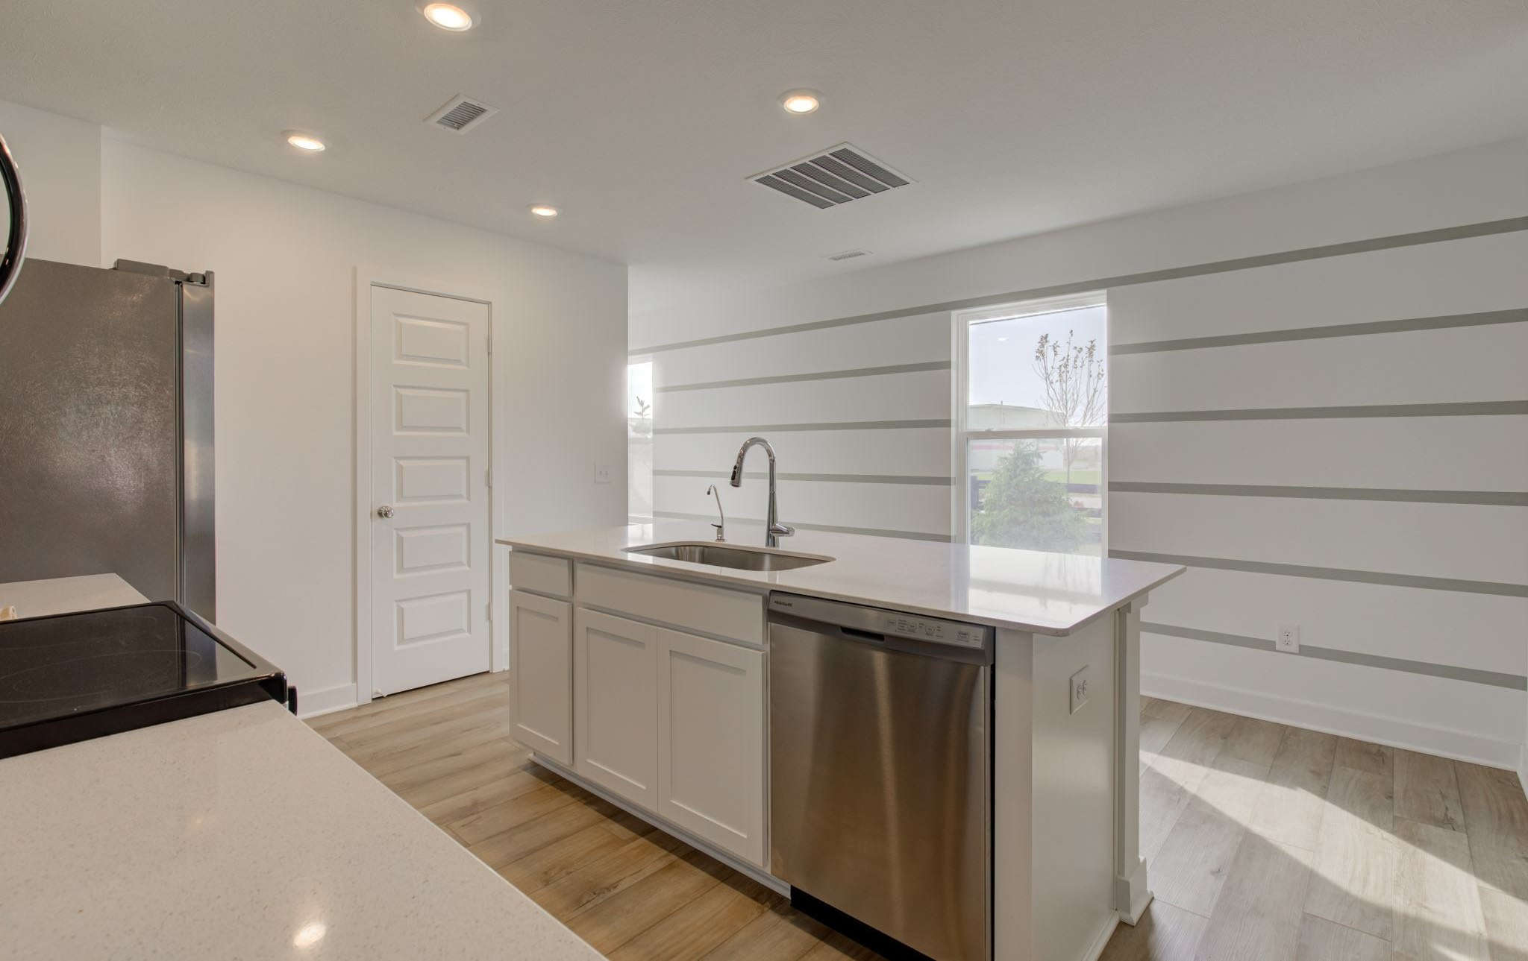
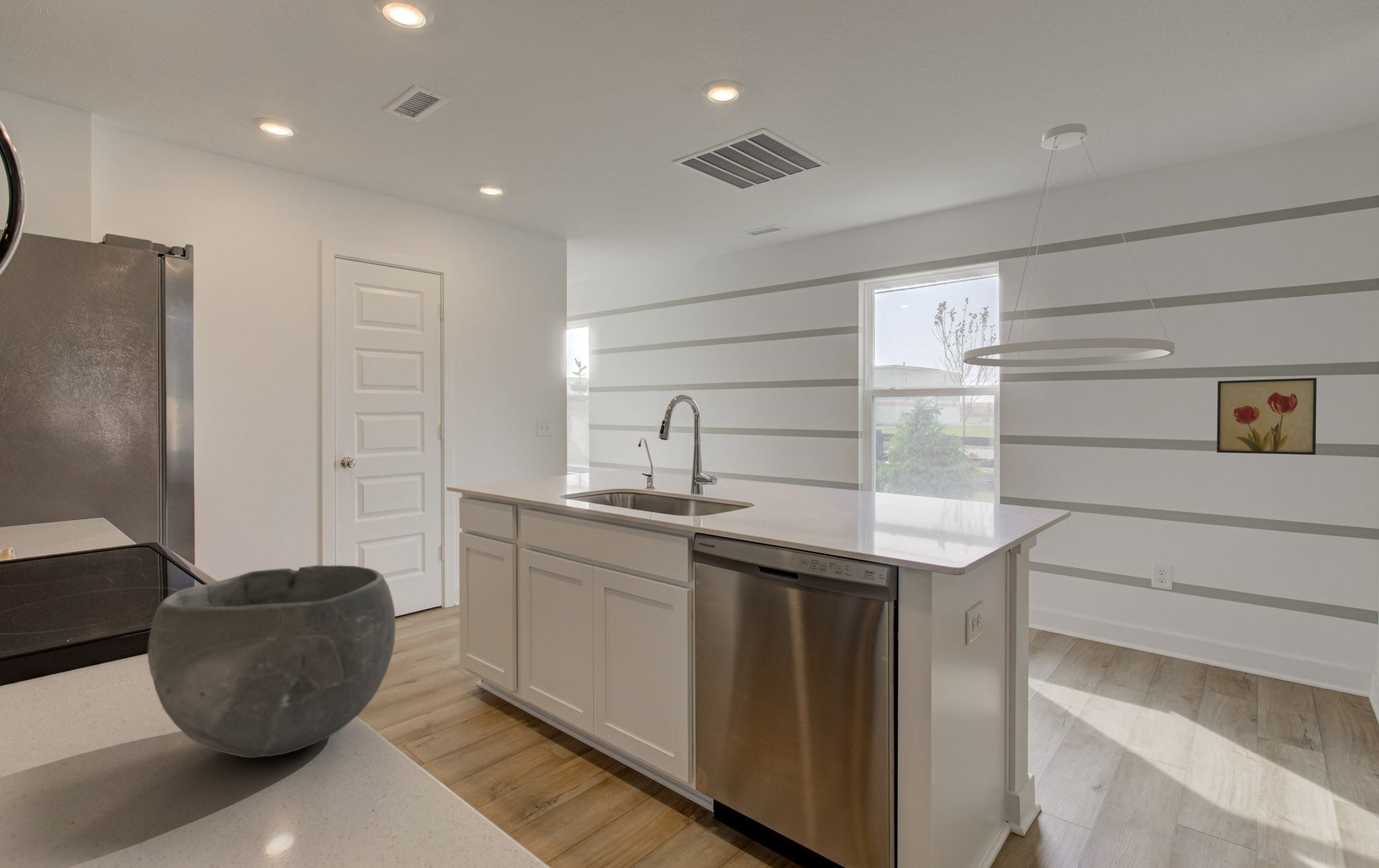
+ wall art [1216,377,1317,455]
+ bowl [147,564,396,759]
+ pendant light [963,123,1176,368]
